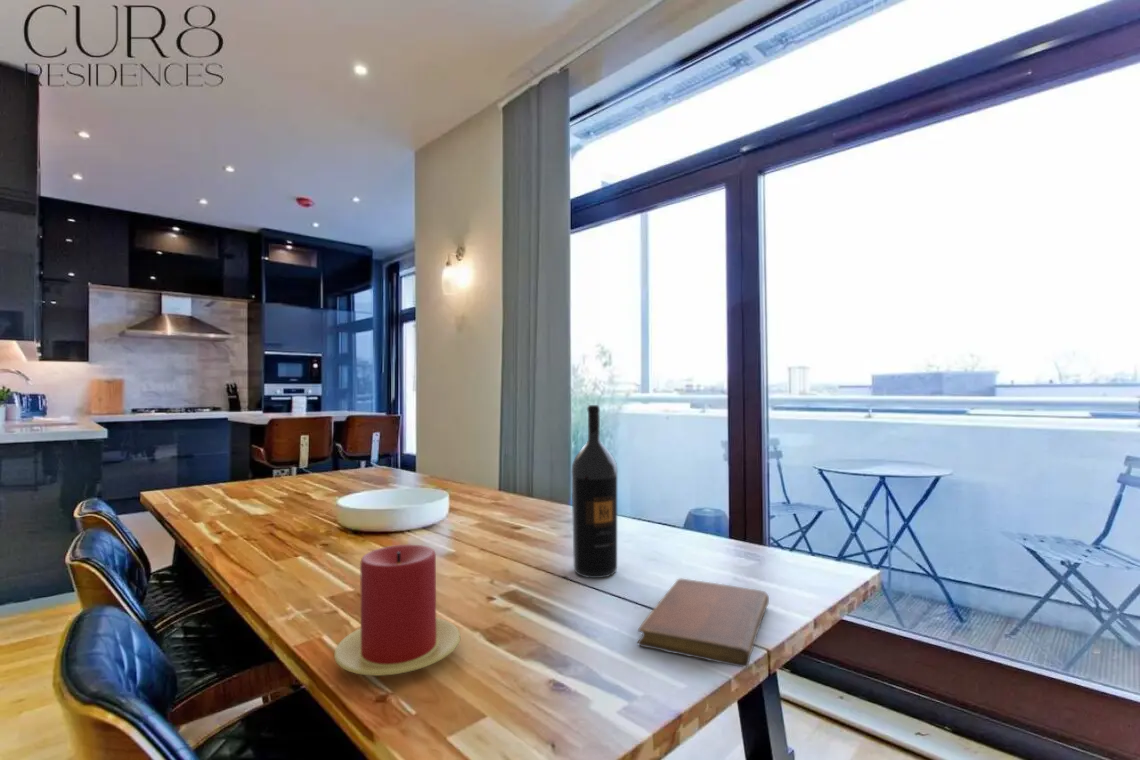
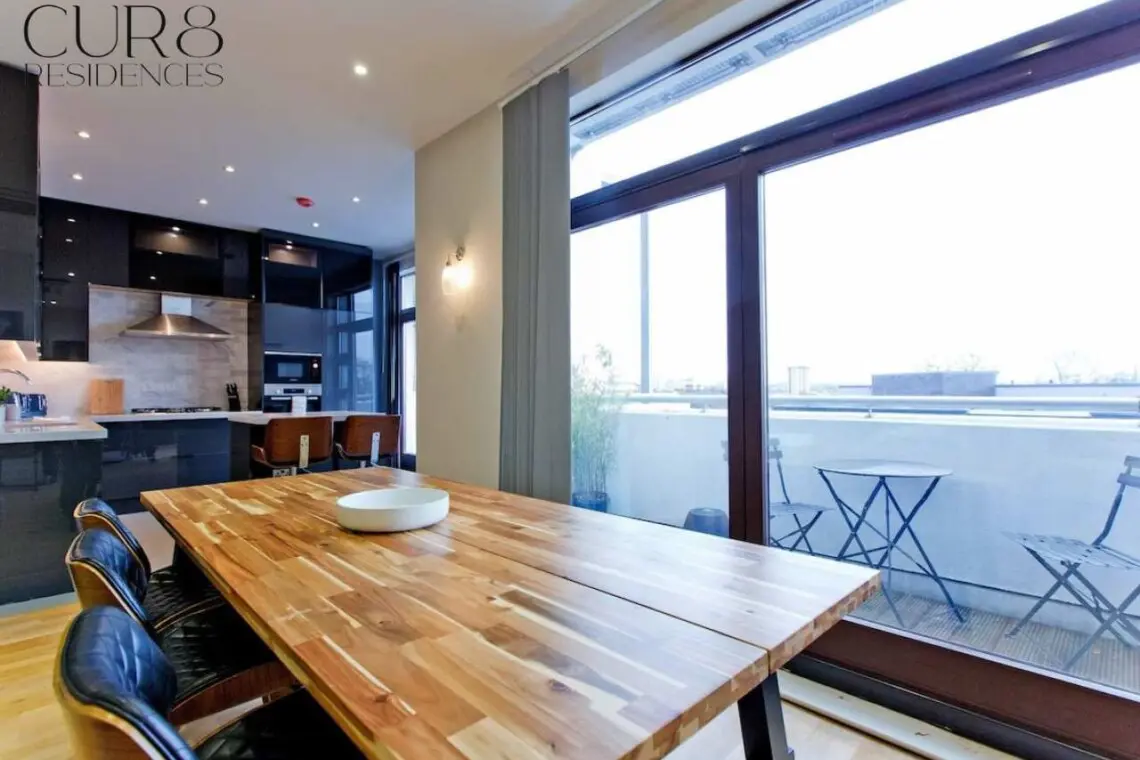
- wine bottle [570,404,618,579]
- candle [333,544,461,676]
- notebook [637,578,770,668]
